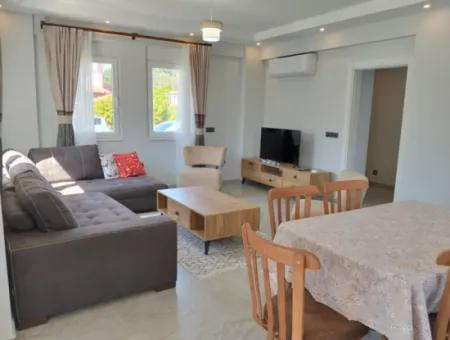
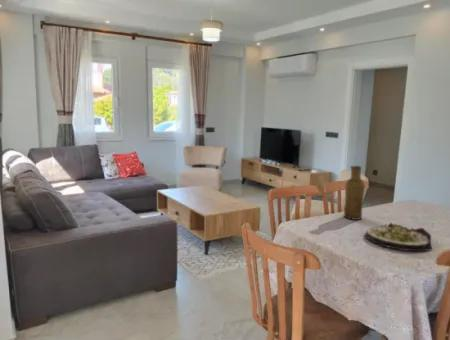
+ vase [343,165,366,221]
+ salad plate [363,221,433,252]
